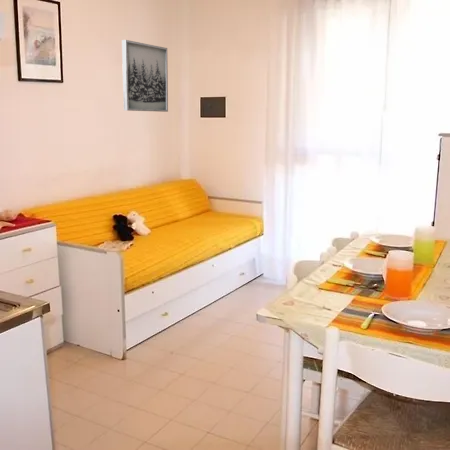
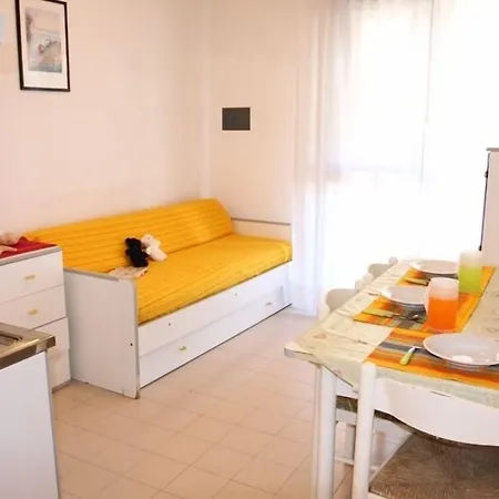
- wall art [121,39,169,113]
